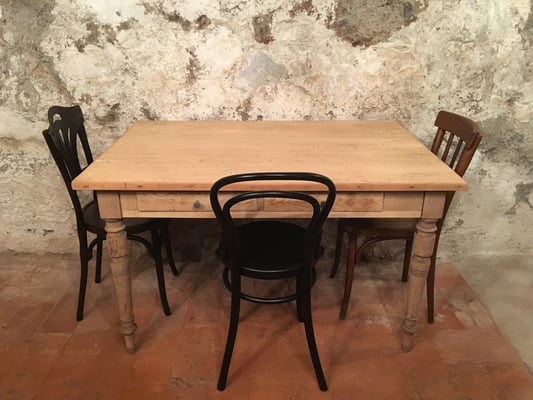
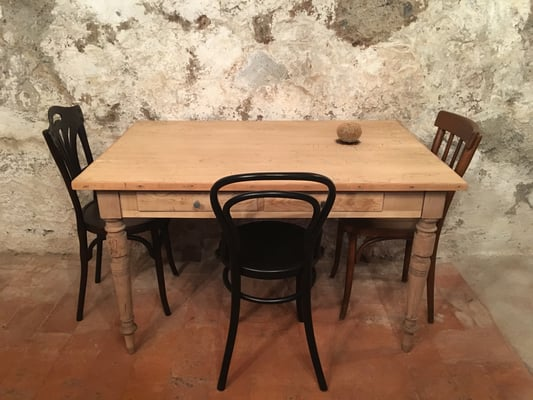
+ fruit [336,121,363,144]
